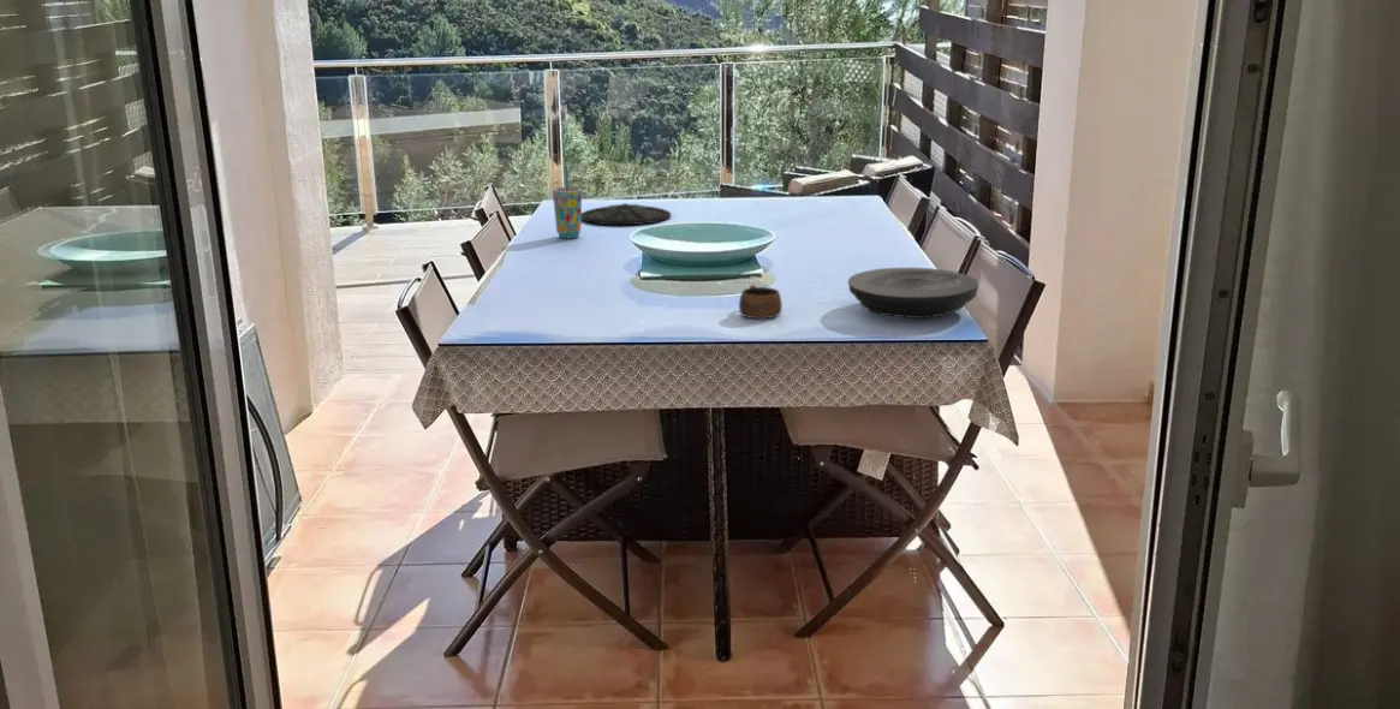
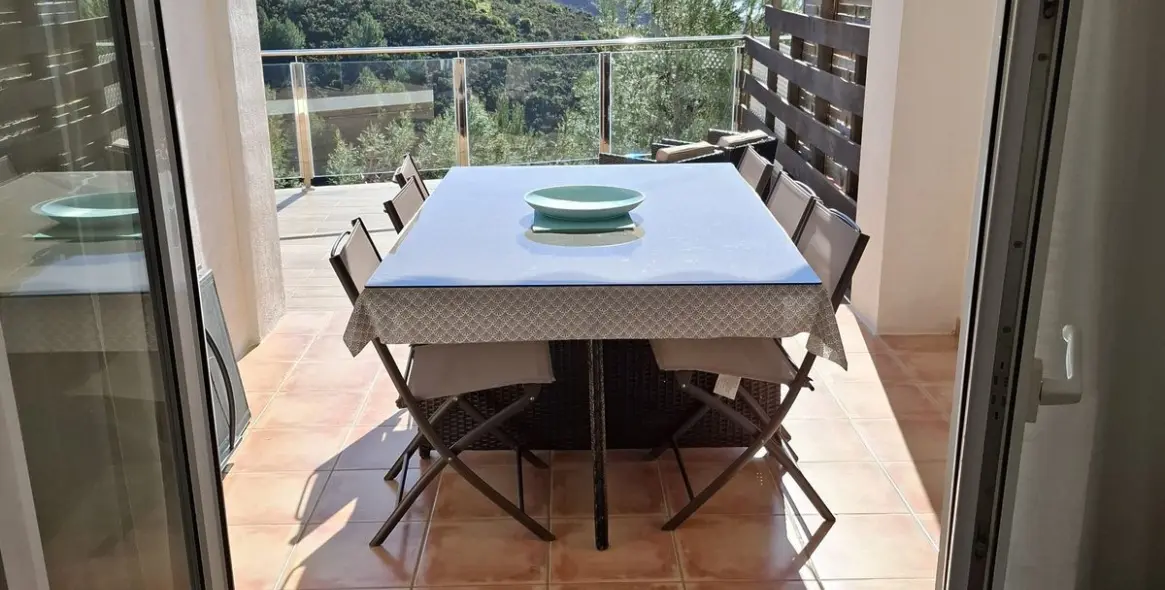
- cup [738,284,784,320]
- plate [846,267,981,320]
- cup [552,165,583,239]
- plate [582,202,672,226]
